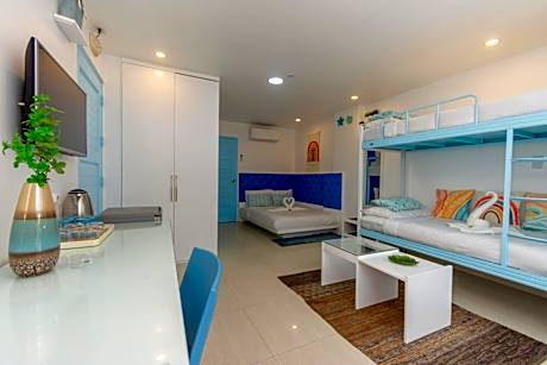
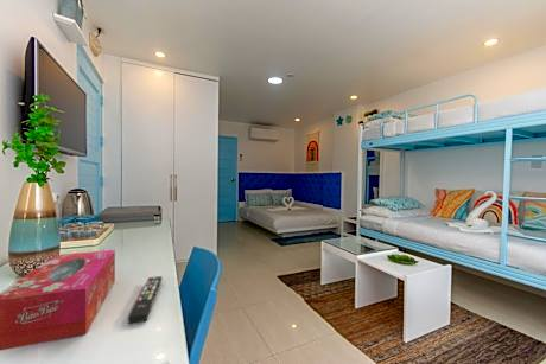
+ tissue box [0,249,116,352]
+ remote control [127,275,163,325]
